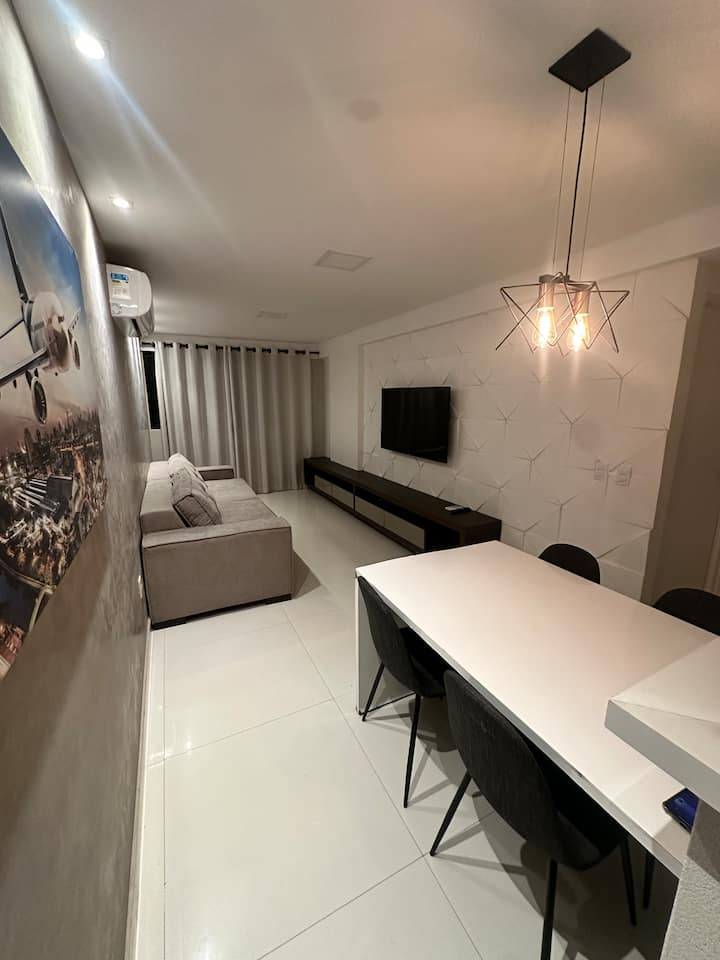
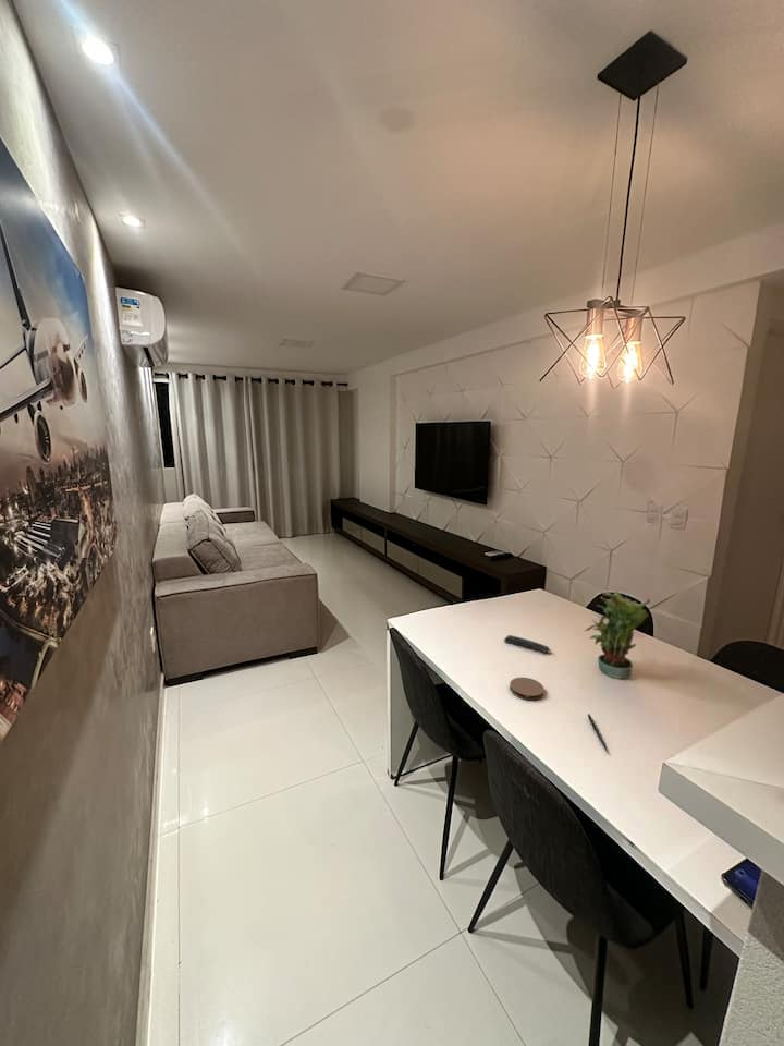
+ potted plant [584,588,651,680]
+ coaster [509,677,546,701]
+ pen [587,713,610,755]
+ remote control [503,634,552,654]
